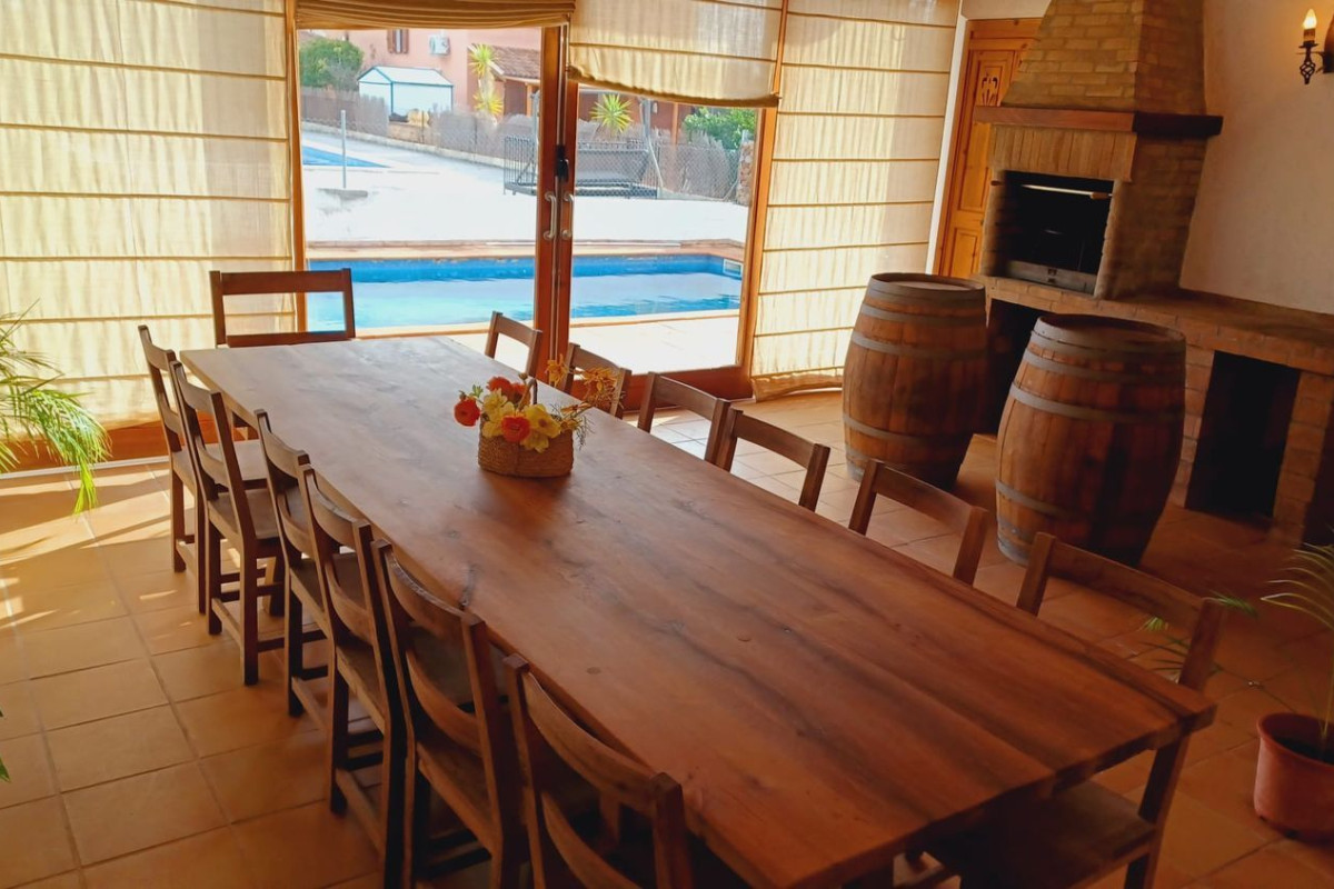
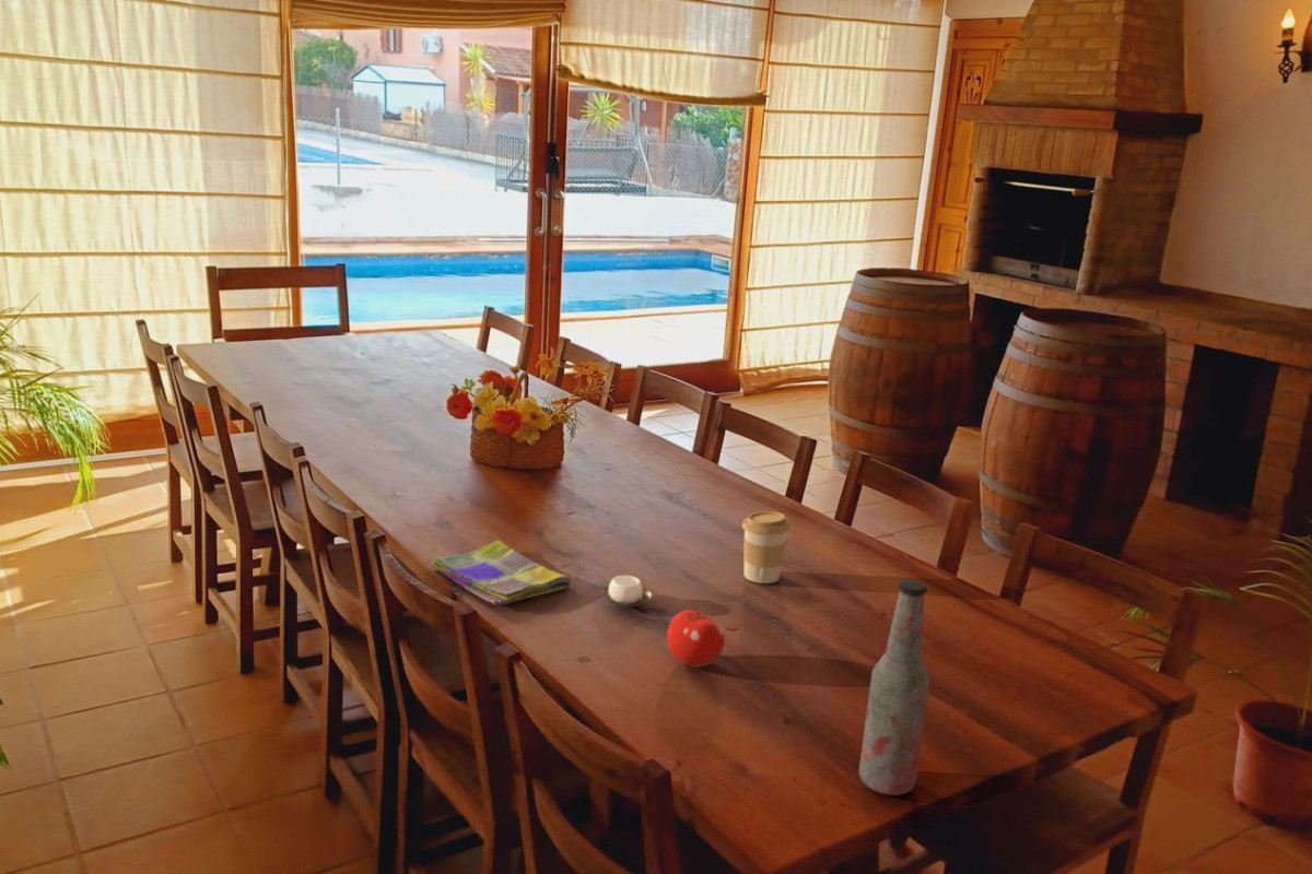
+ coffee cup [741,510,792,584]
+ dish towel [431,540,572,606]
+ bottle [858,578,930,796]
+ fruit [666,609,726,669]
+ cup [598,575,653,607]
